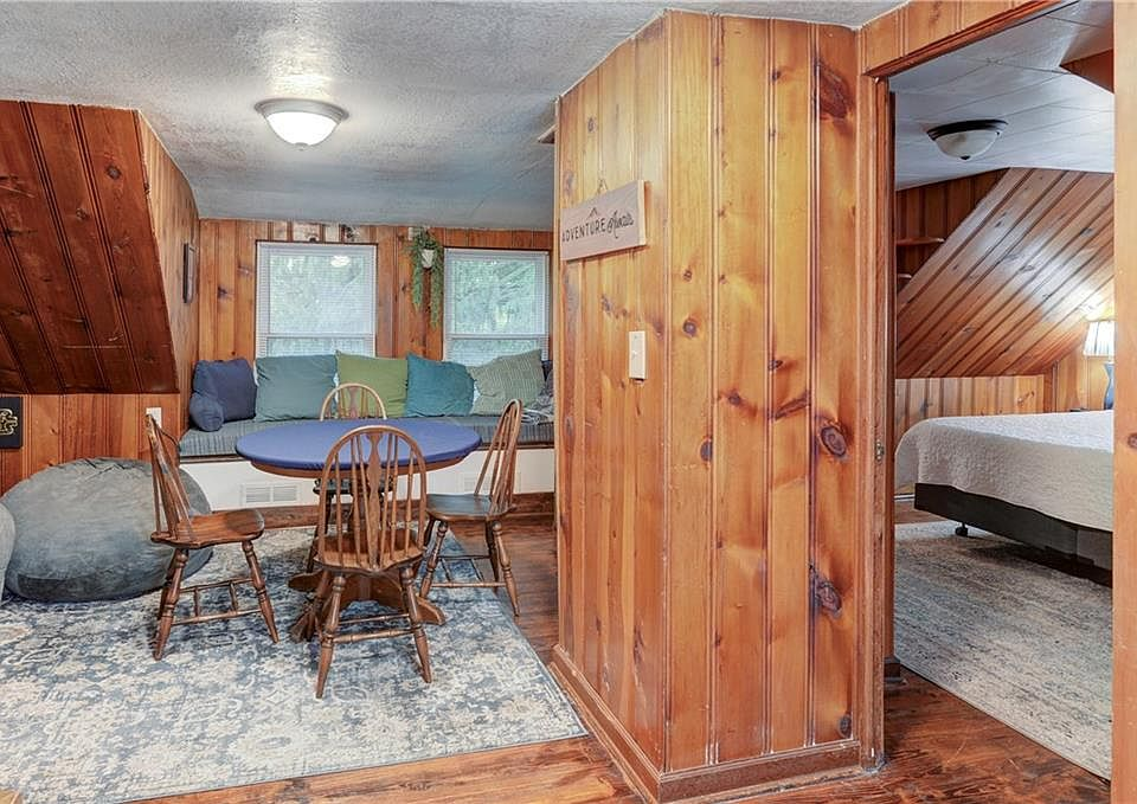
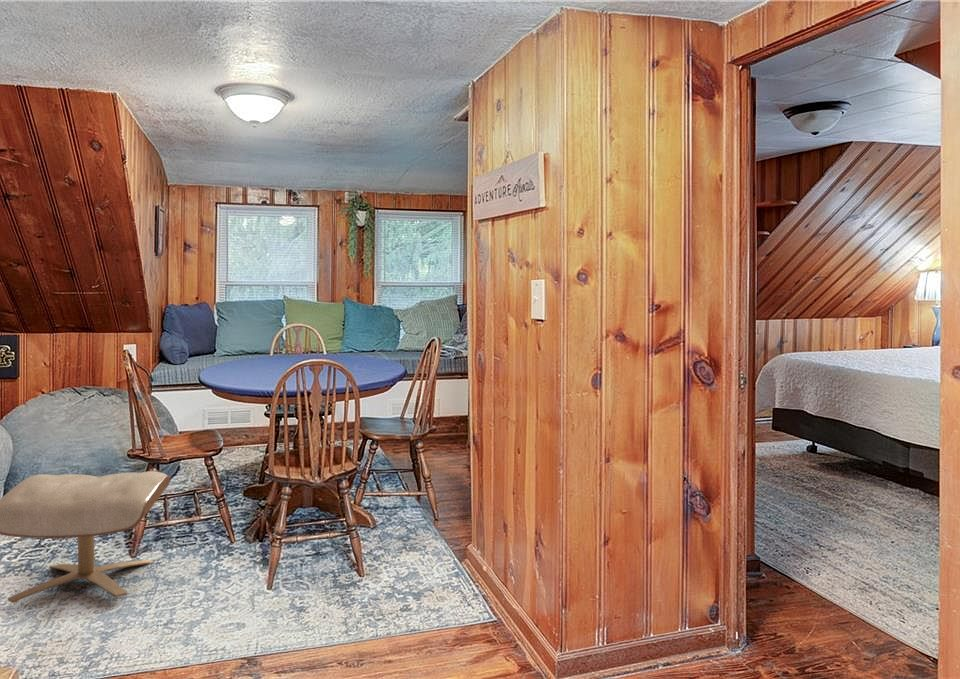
+ ottoman [0,470,171,604]
